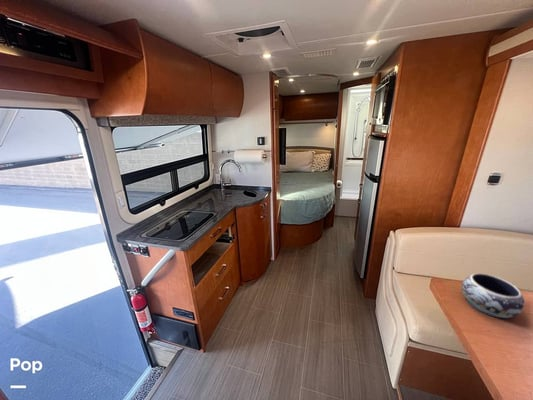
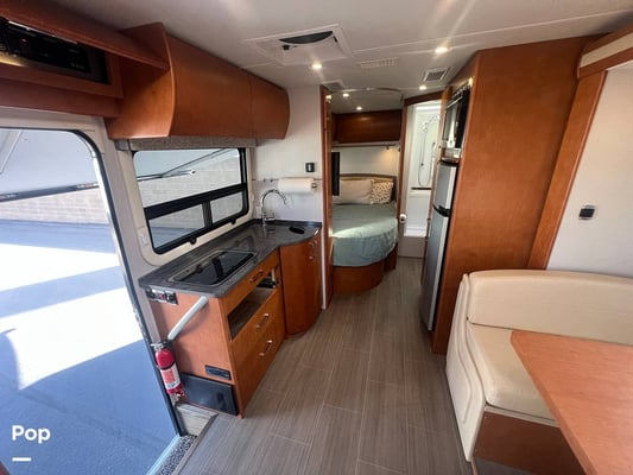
- decorative bowl [461,272,525,319]
